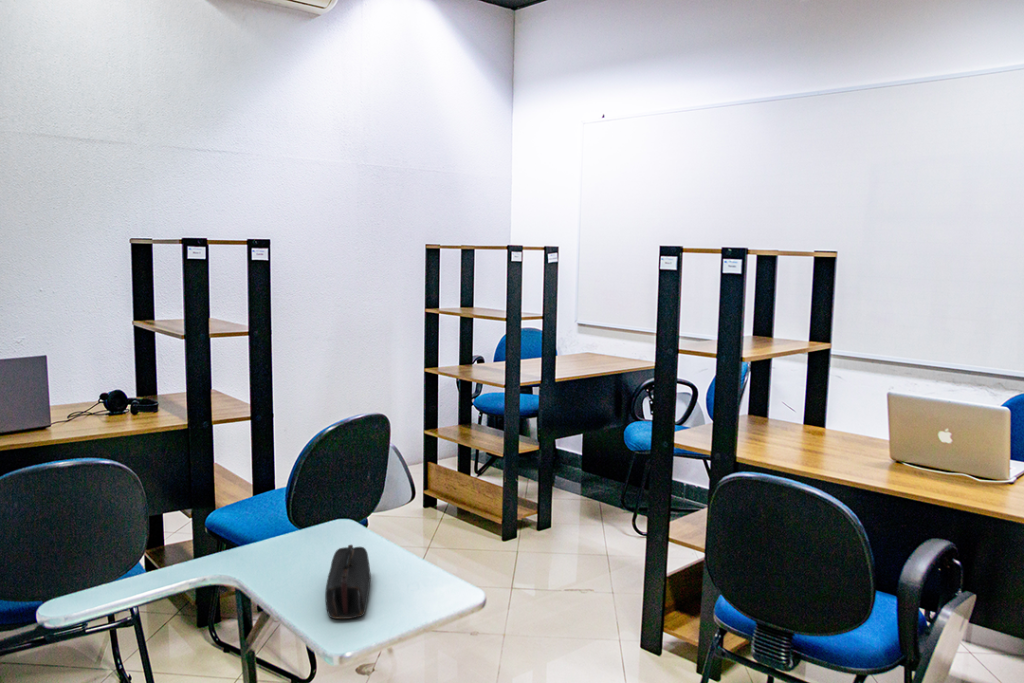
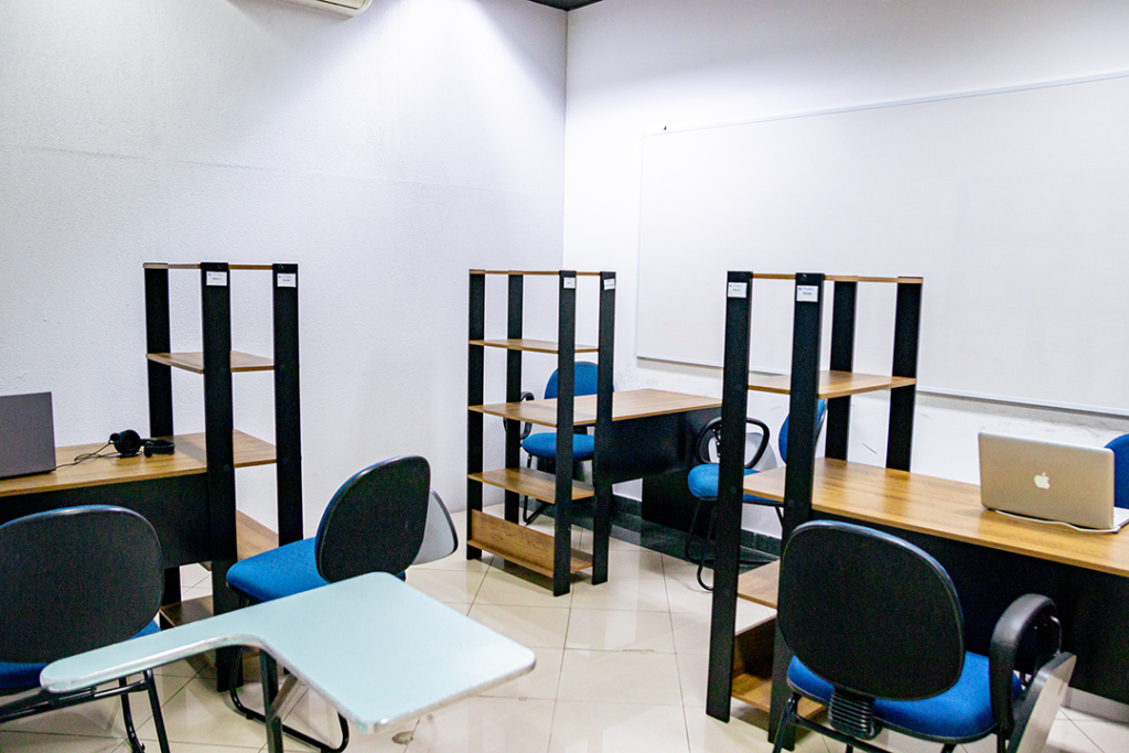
- pencil case [324,544,372,620]
